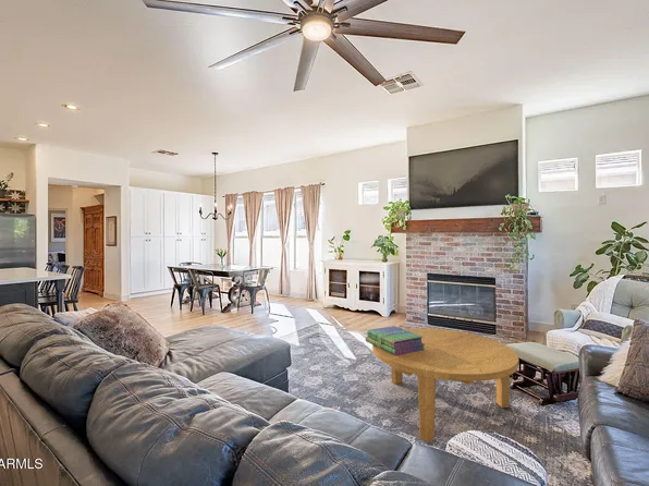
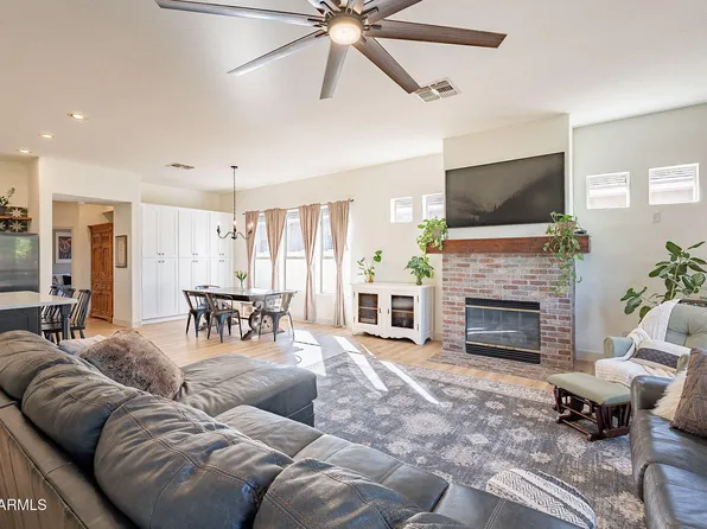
- stack of books [365,325,425,355]
- coffee table [371,327,519,444]
